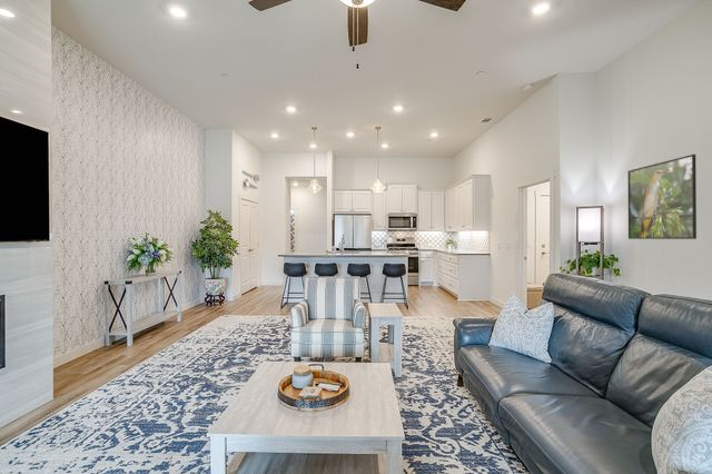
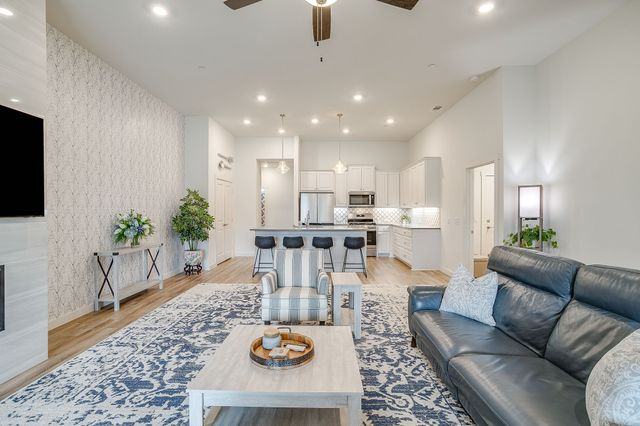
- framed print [626,154,698,240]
